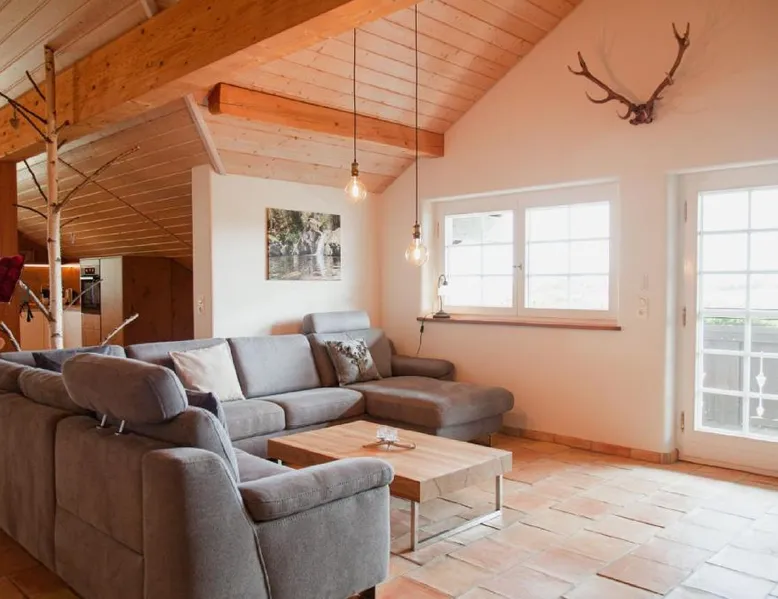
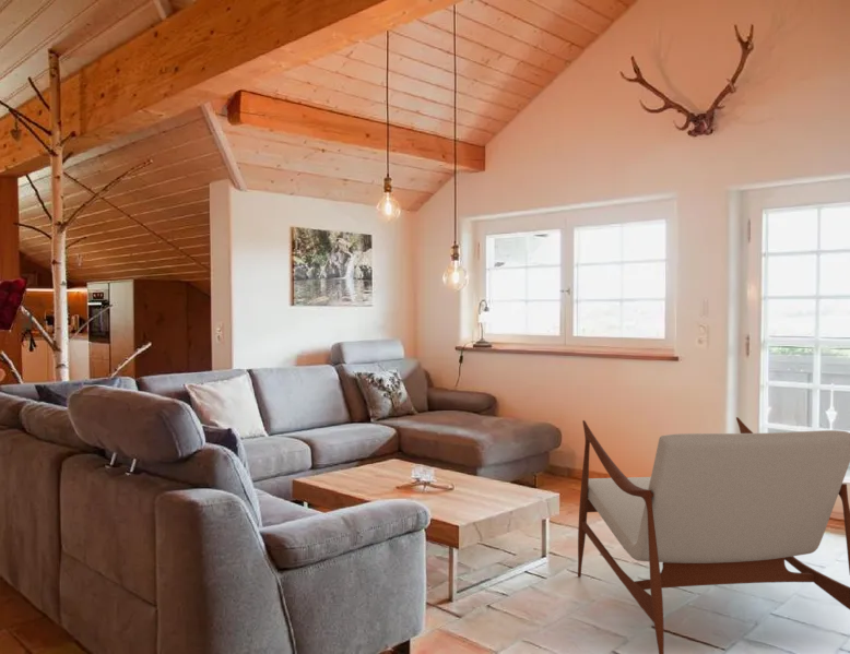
+ armchair [577,416,850,654]
